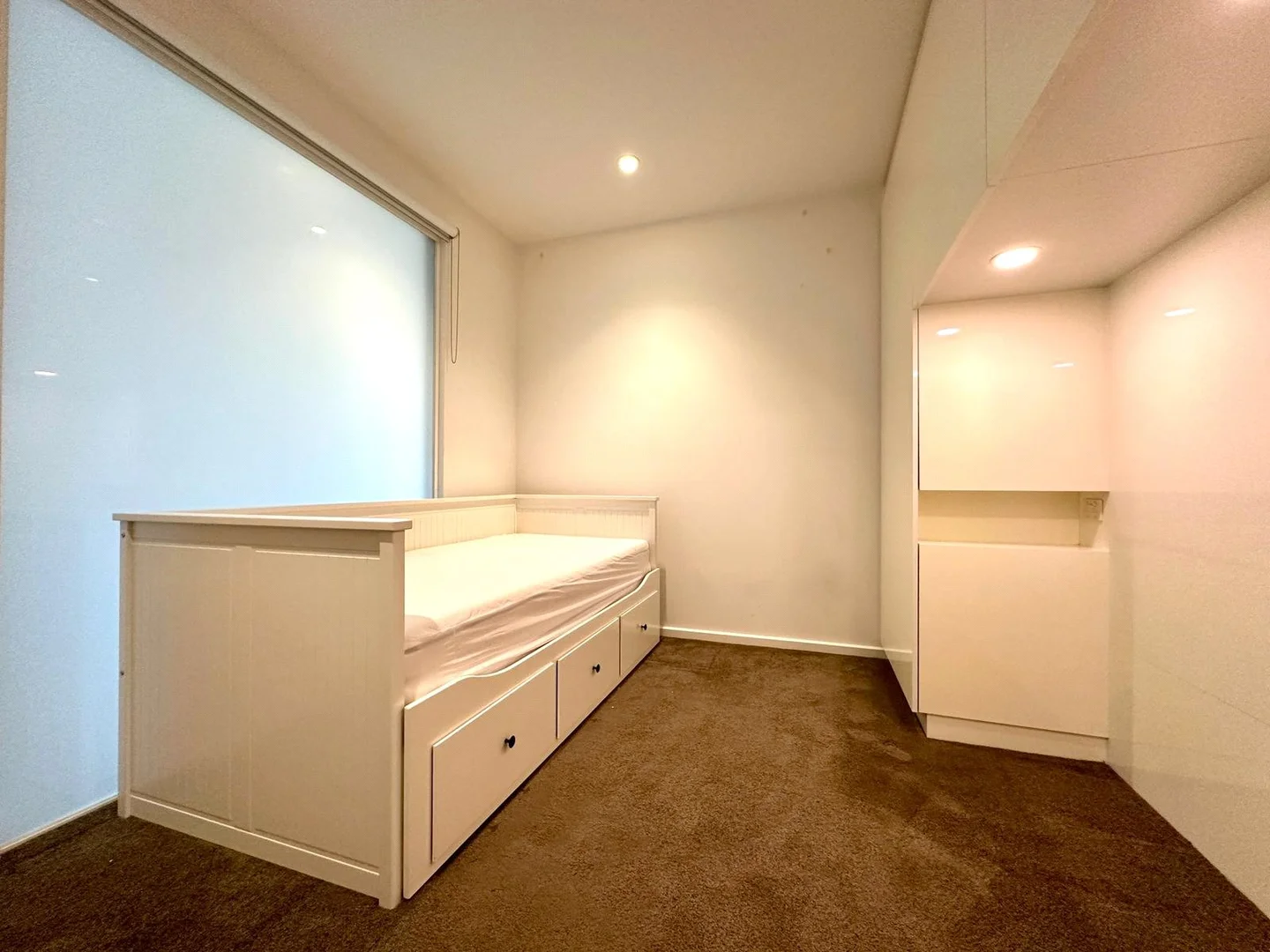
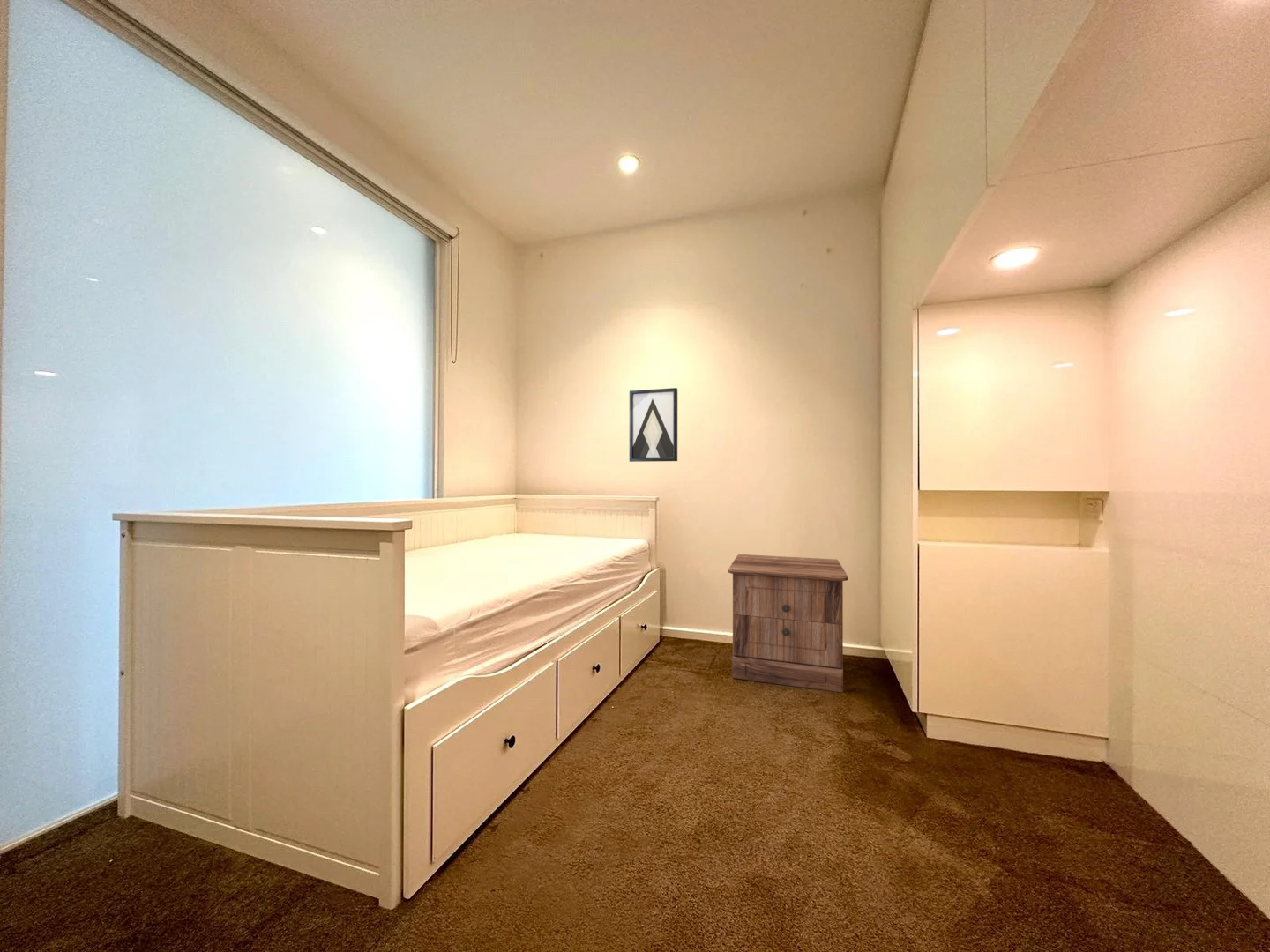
+ wall art [629,387,678,463]
+ nightstand [727,554,849,694]
